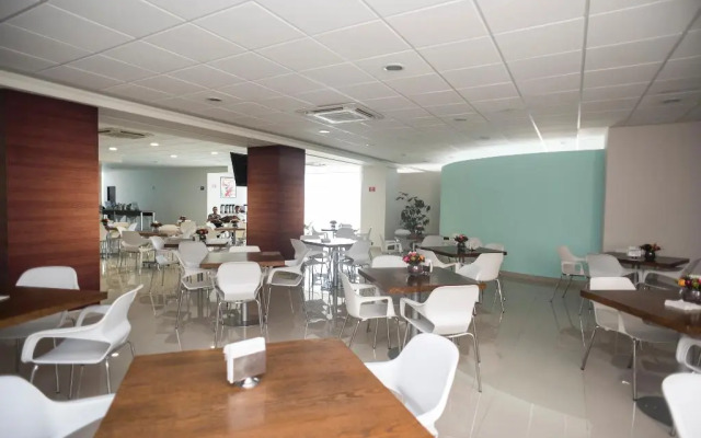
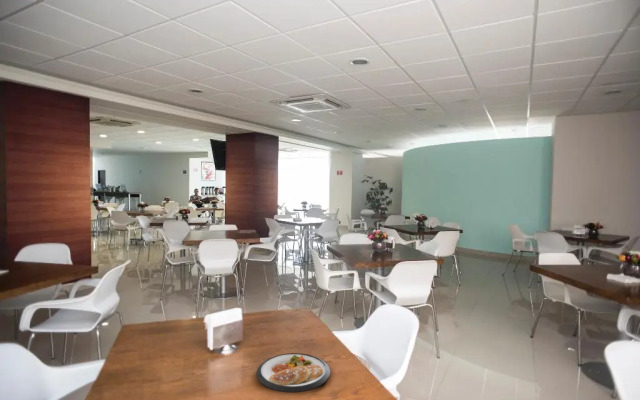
+ dish [255,352,331,394]
